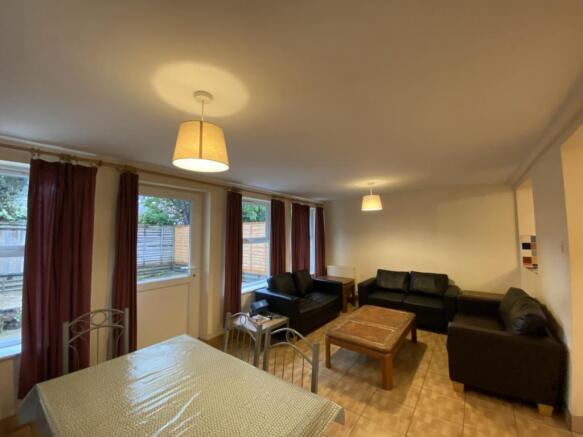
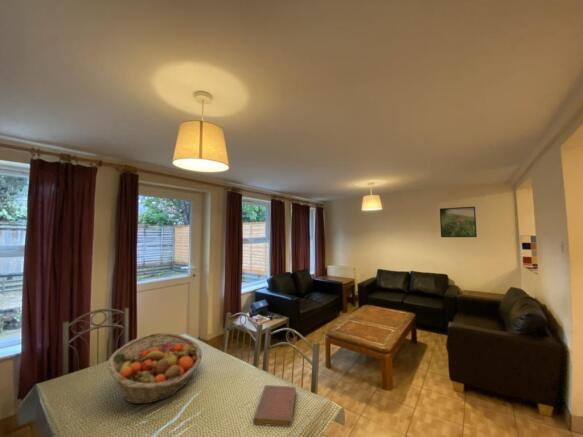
+ notebook [252,384,297,428]
+ fruit basket [106,332,203,405]
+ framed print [439,205,478,238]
